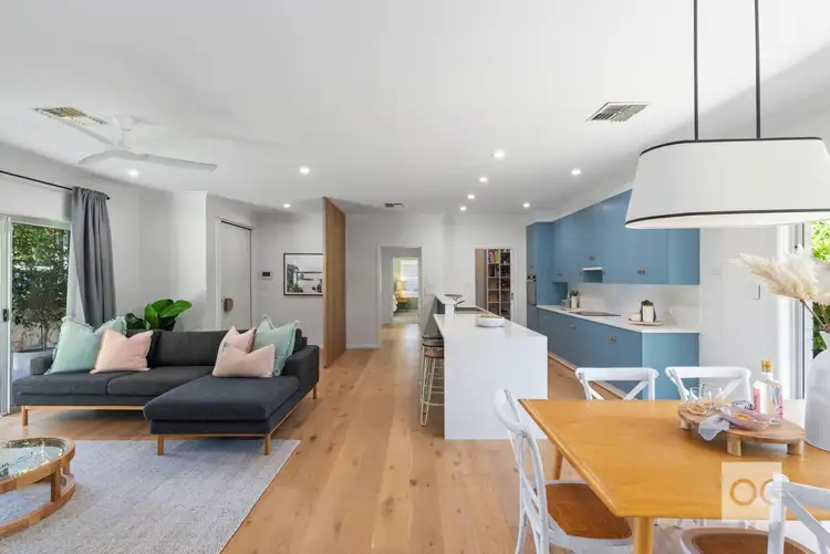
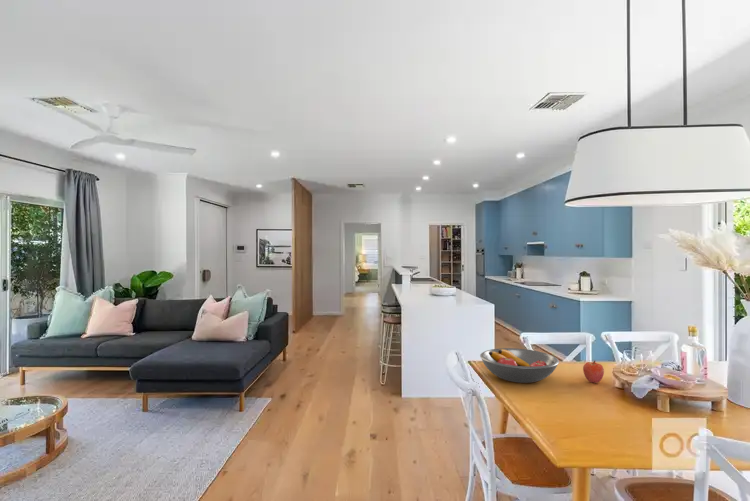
+ fruit bowl [479,347,560,384]
+ apple [582,360,605,384]
